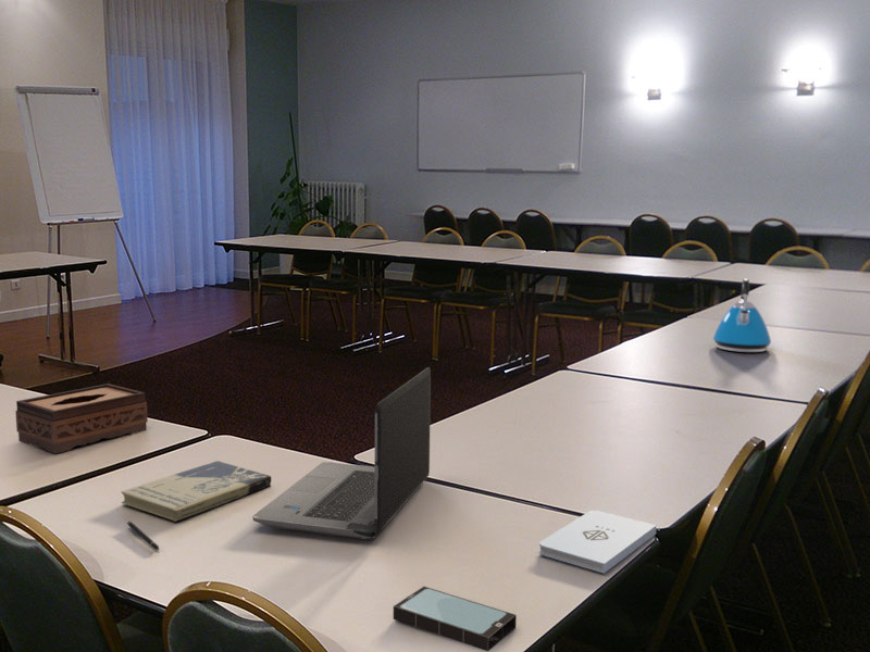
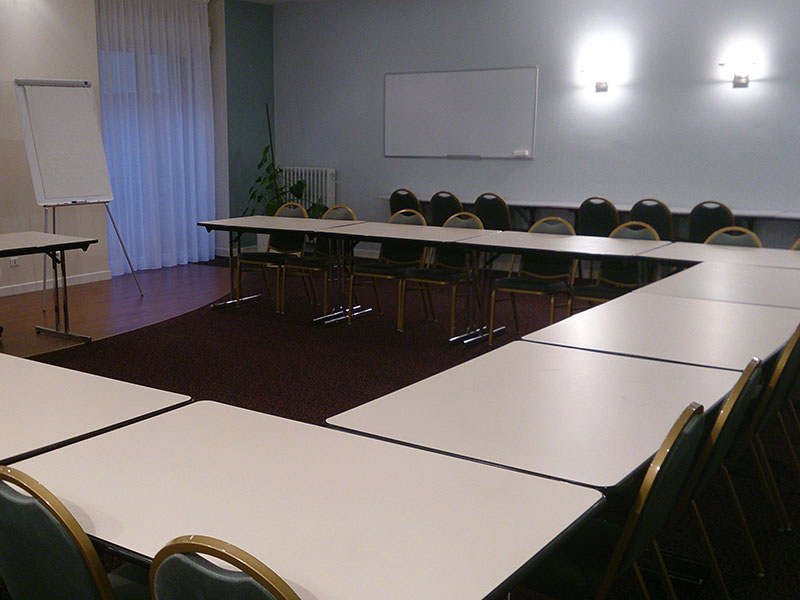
- book [121,460,272,523]
- pen [126,521,160,551]
- tissue box [14,383,149,454]
- laptop computer [252,366,432,541]
- notepad [538,510,657,575]
- smartphone [393,586,518,652]
- kettle [711,277,772,353]
